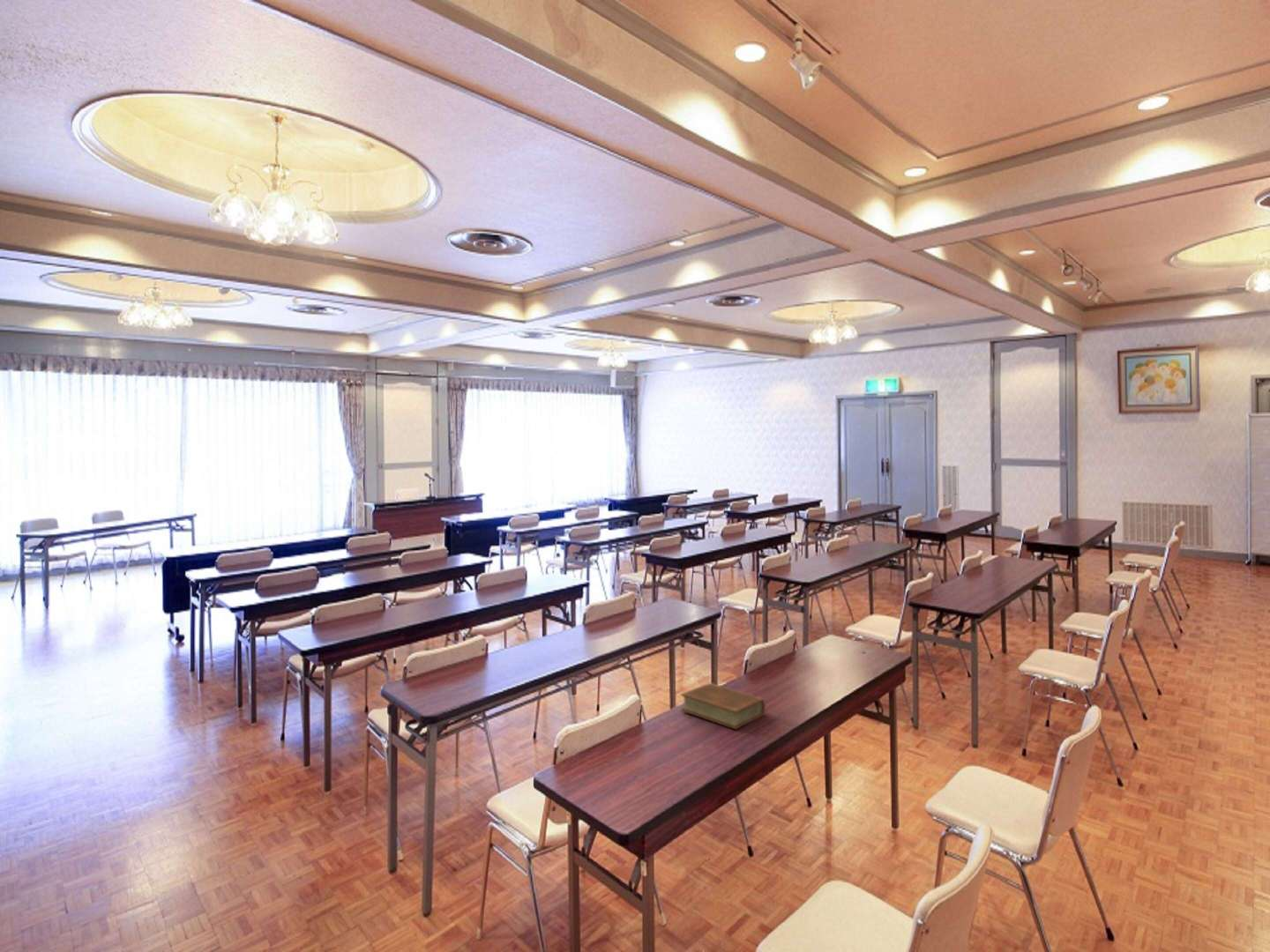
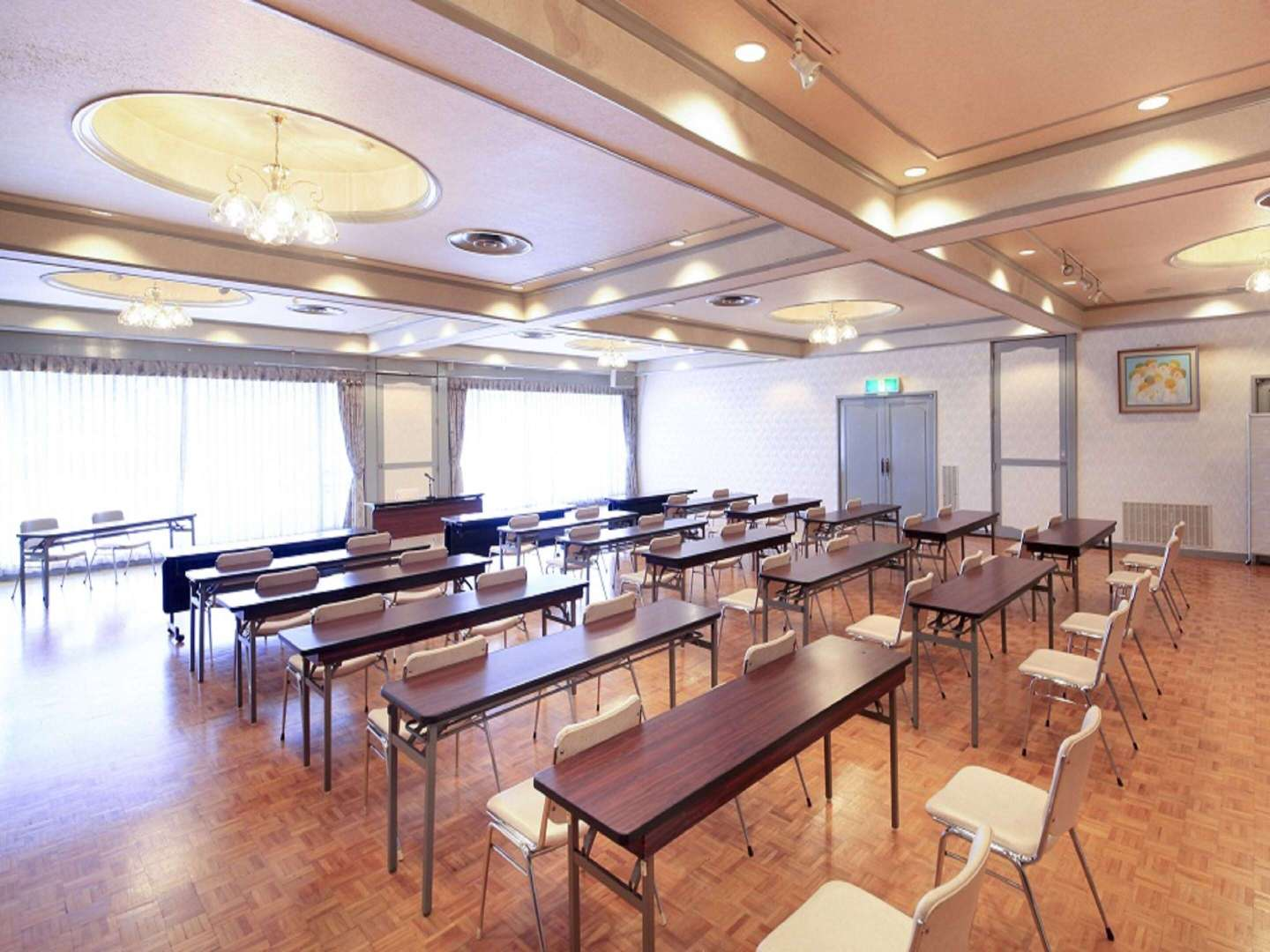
- book [680,682,766,730]
